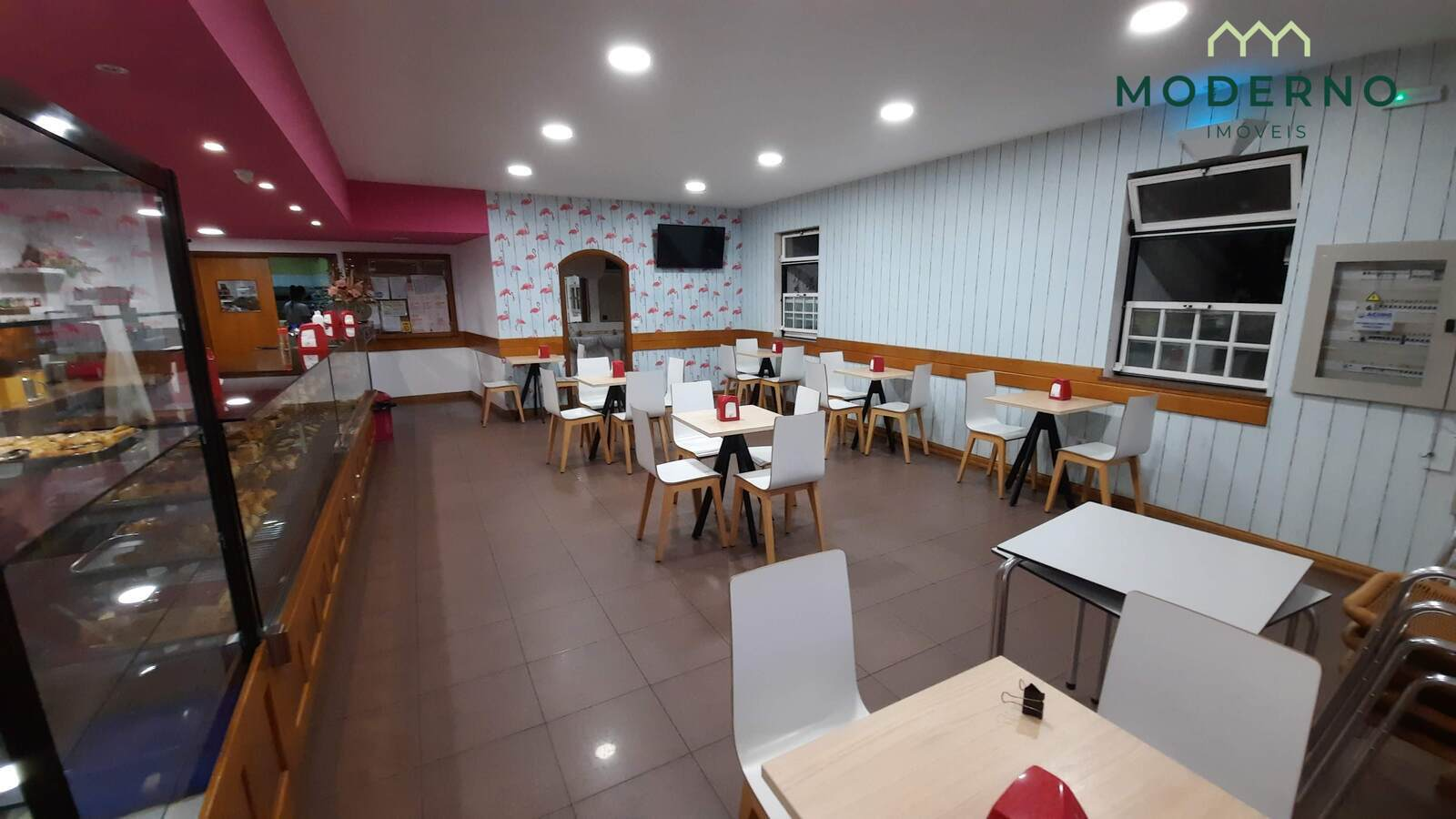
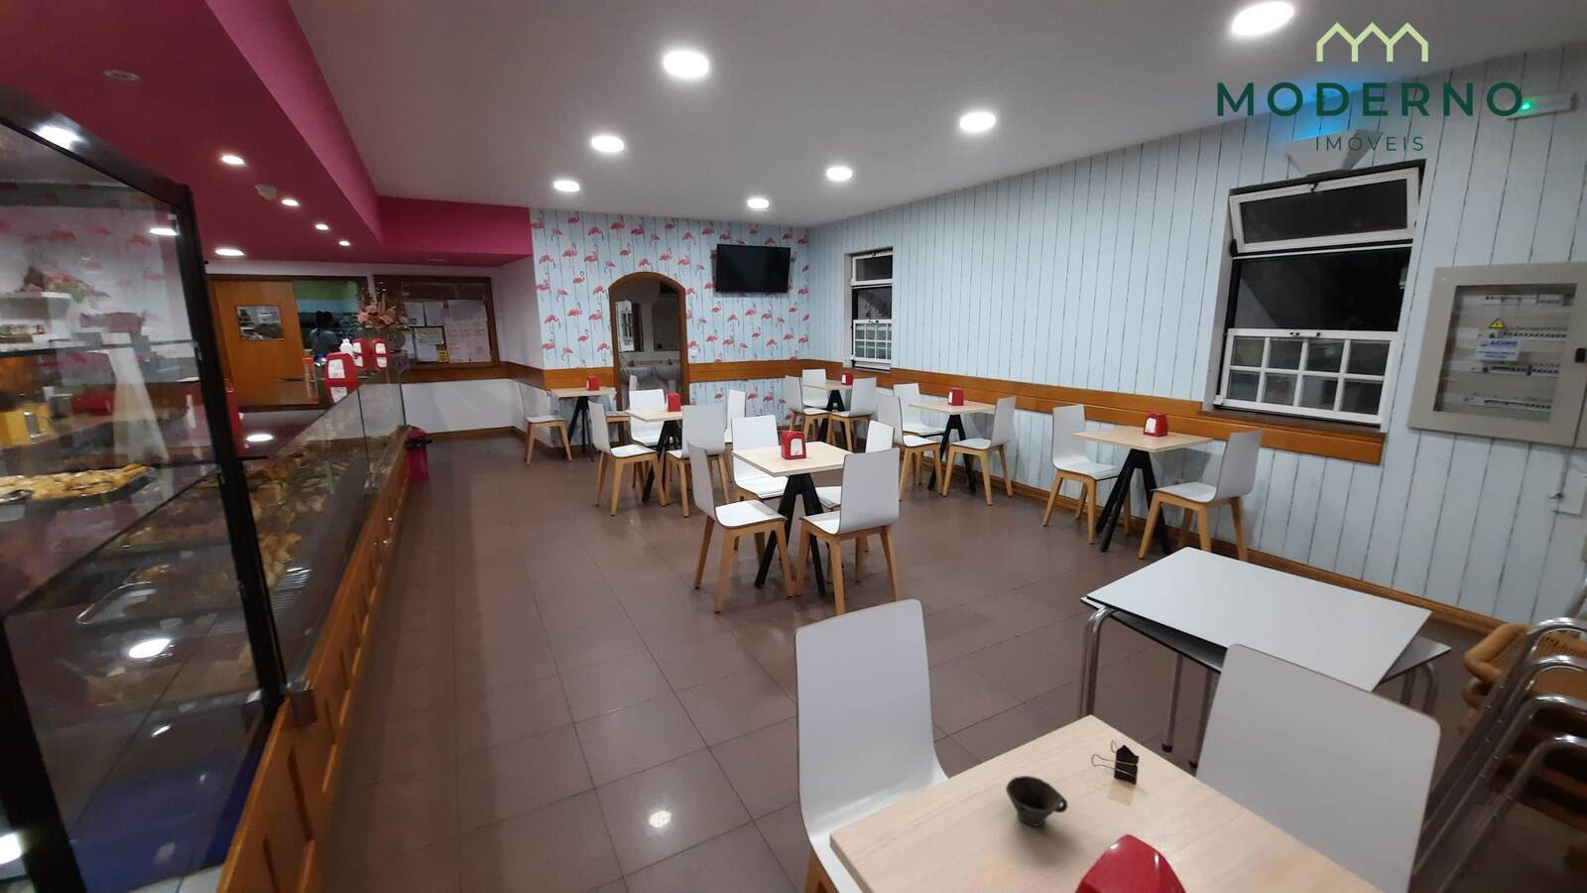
+ cup [1005,775,1068,828]
